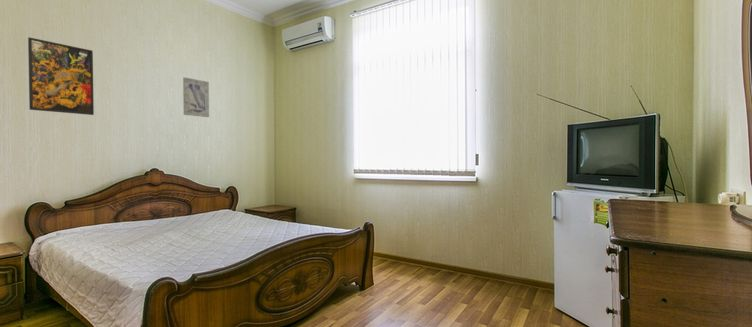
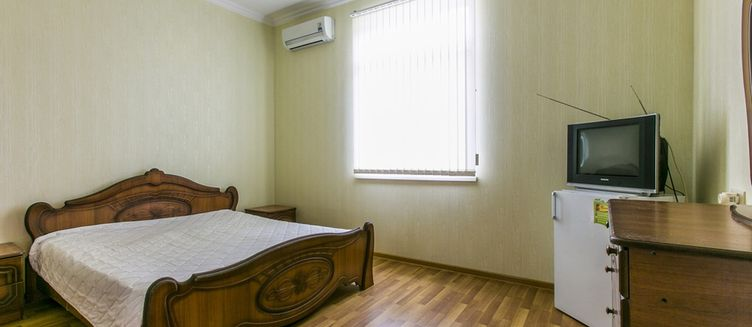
- wall art [182,76,210,118]
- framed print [27,36,95,116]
